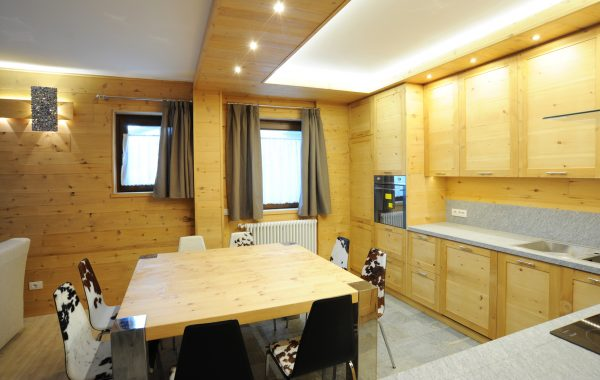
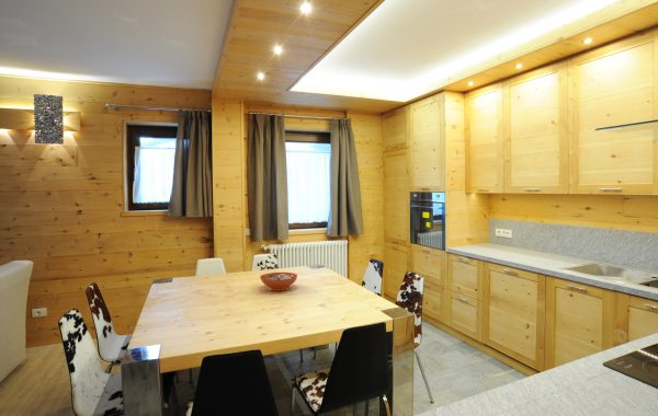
+ decorative bowl [259,271,298,291]
